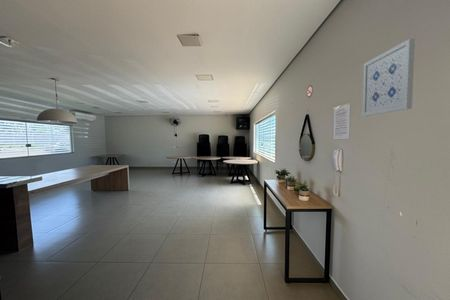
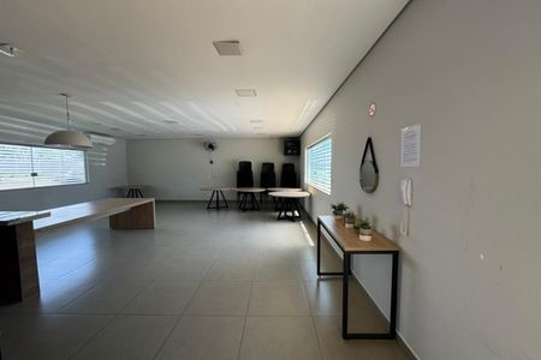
- wall art [361,38,416,117]
